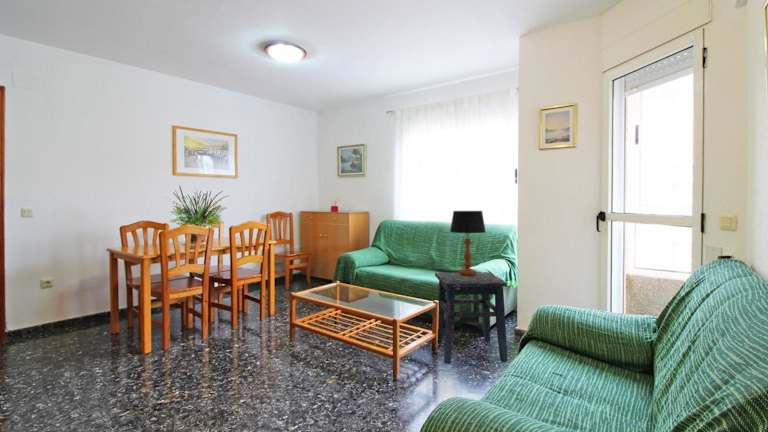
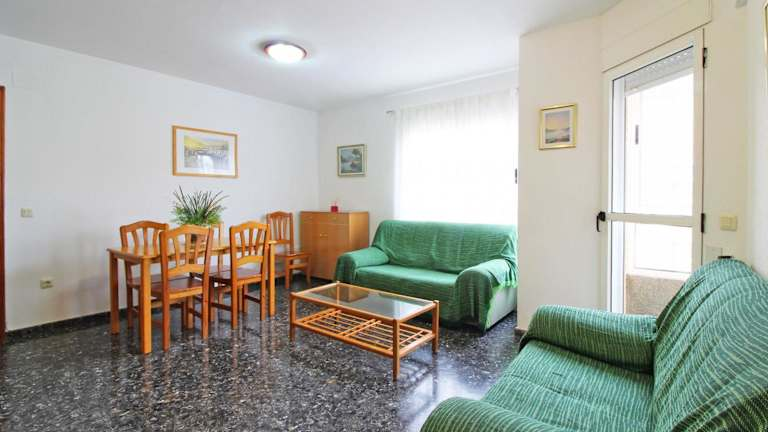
- table lamp [449,210,487,276]
- side table [434,271,509,364]
